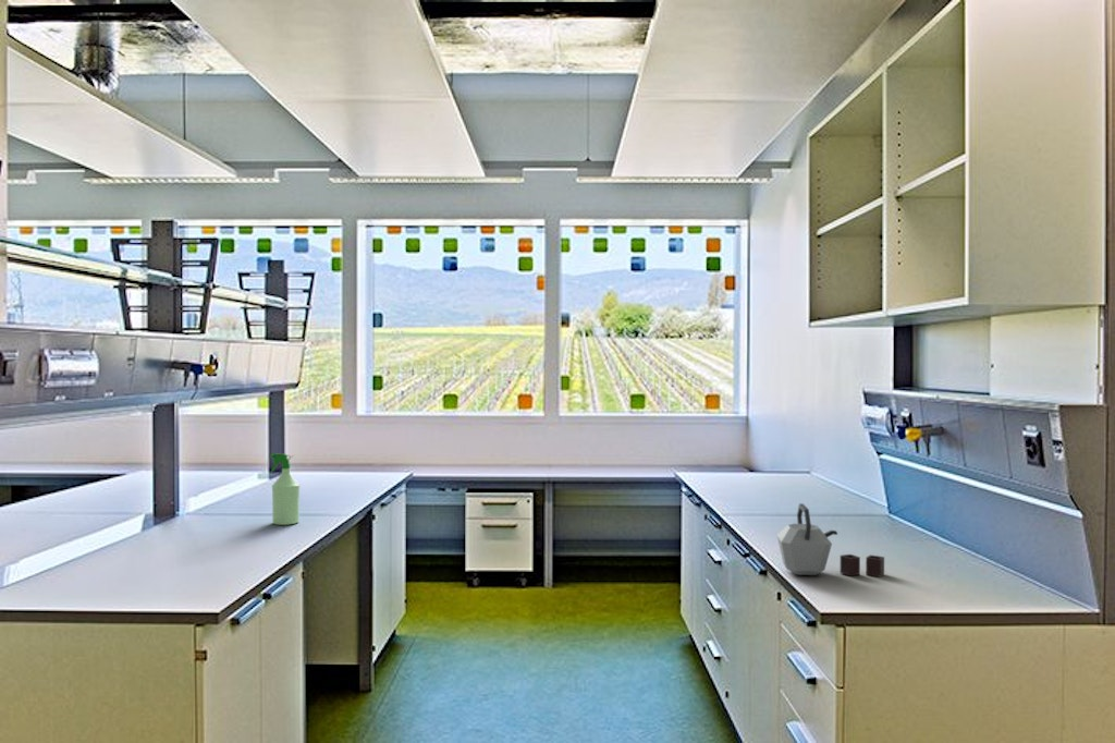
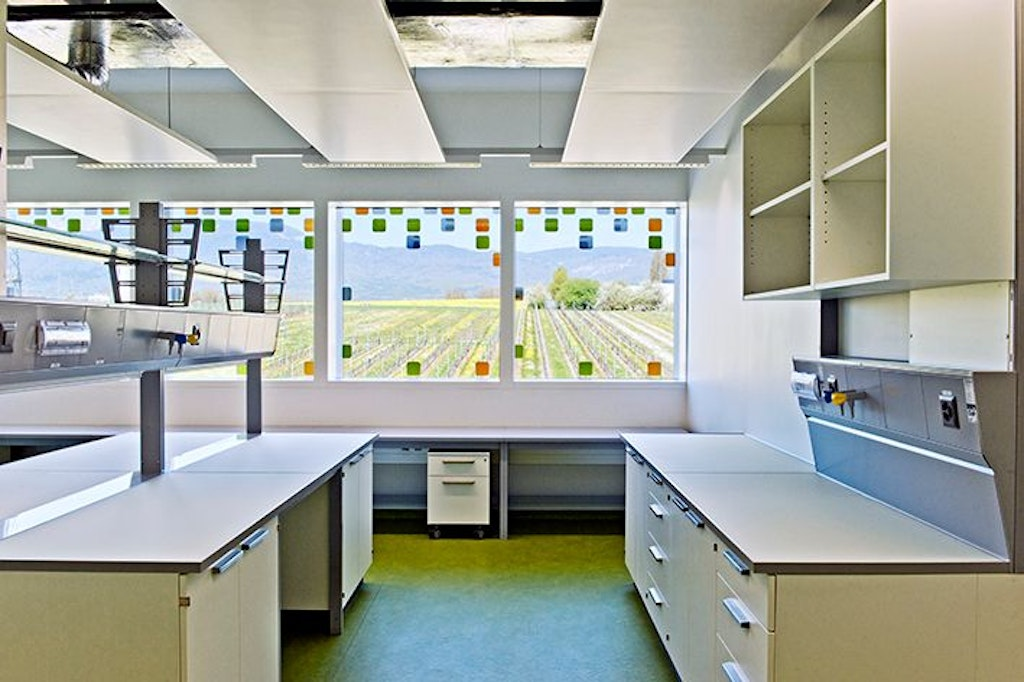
- spray bottle [269,453,301,526]
- kettle [776,502,885,578]
